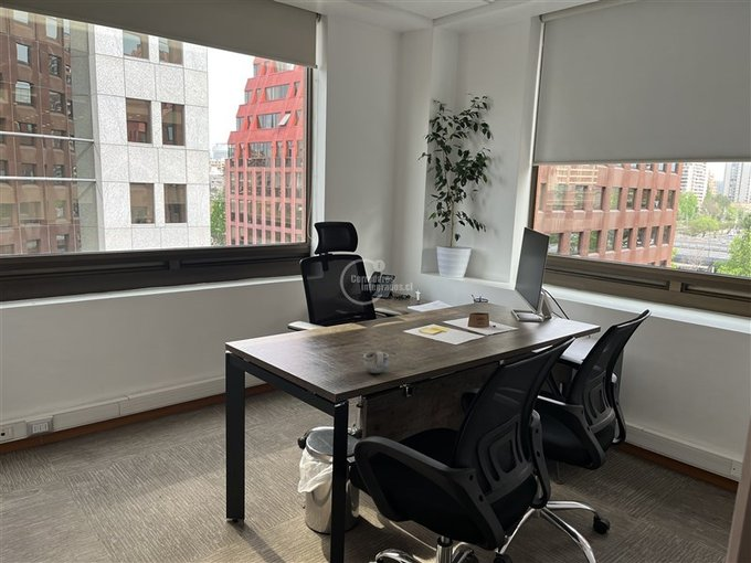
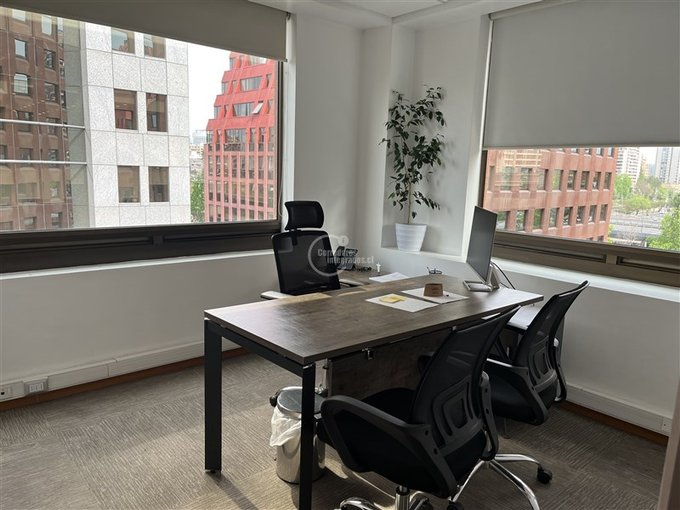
- mug [362,350,390,374]
